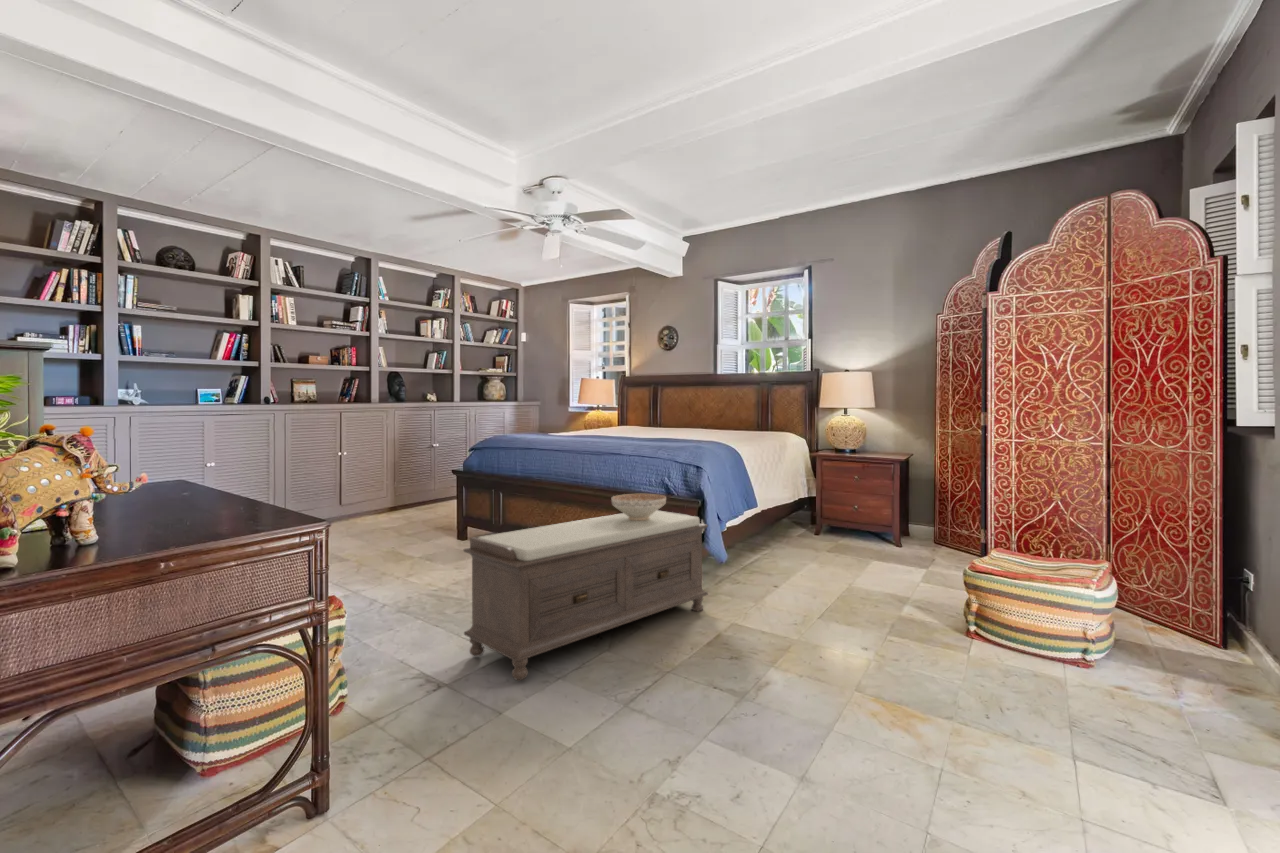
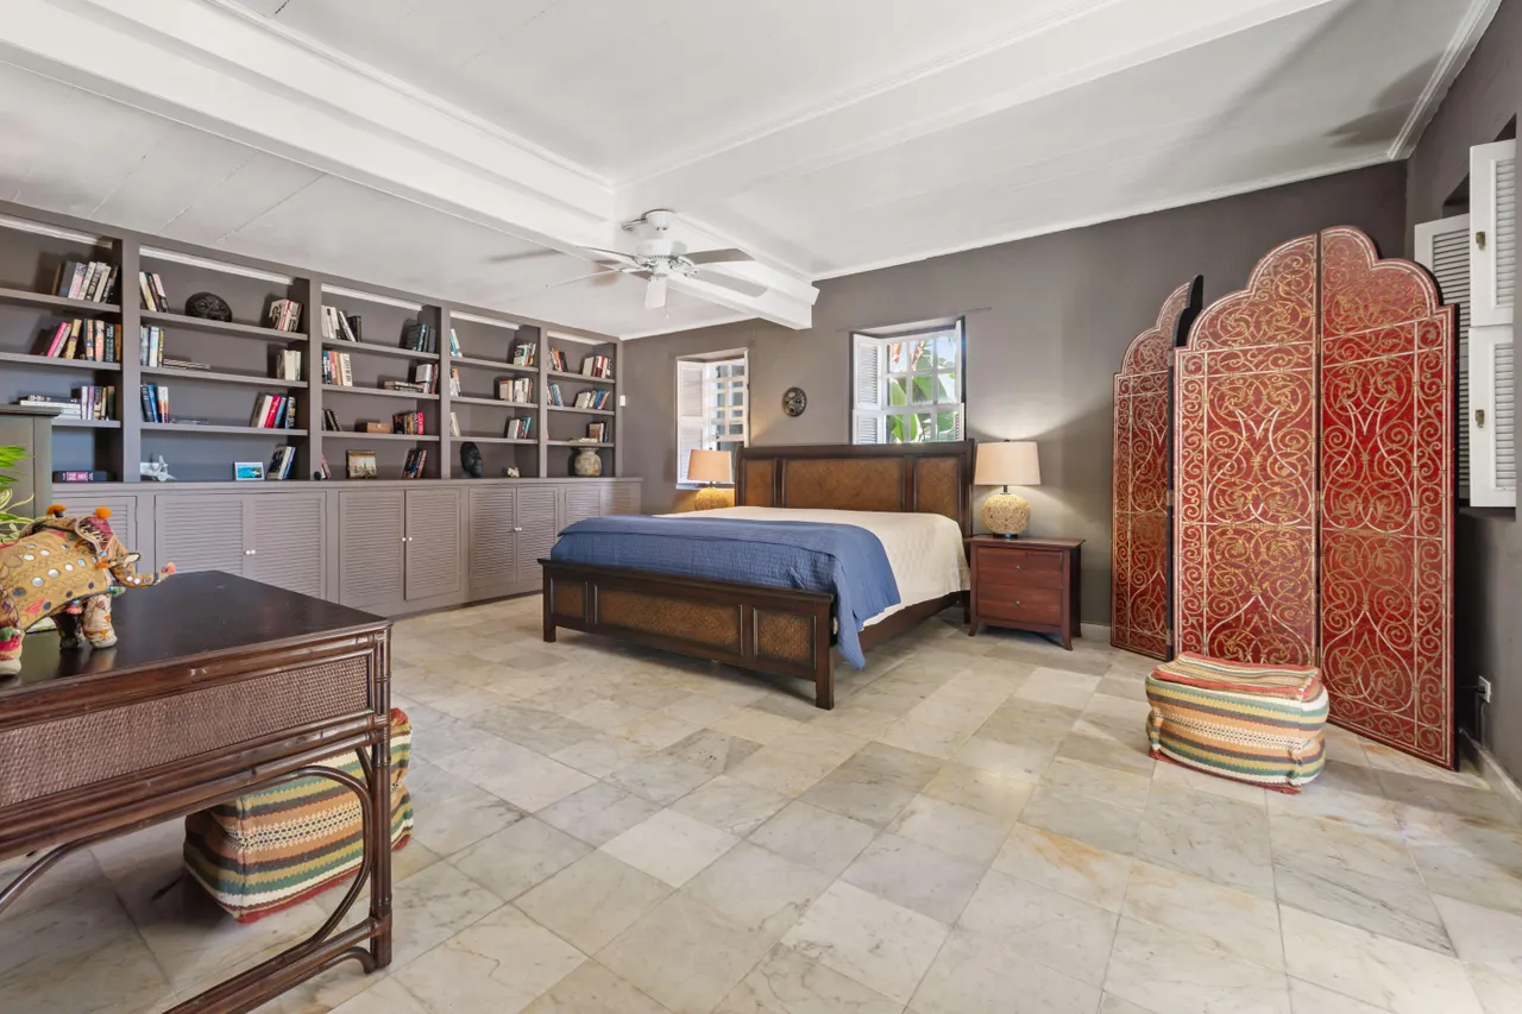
- bench [462,509,709,681]
- decorative bowl [610,493,667,521]
